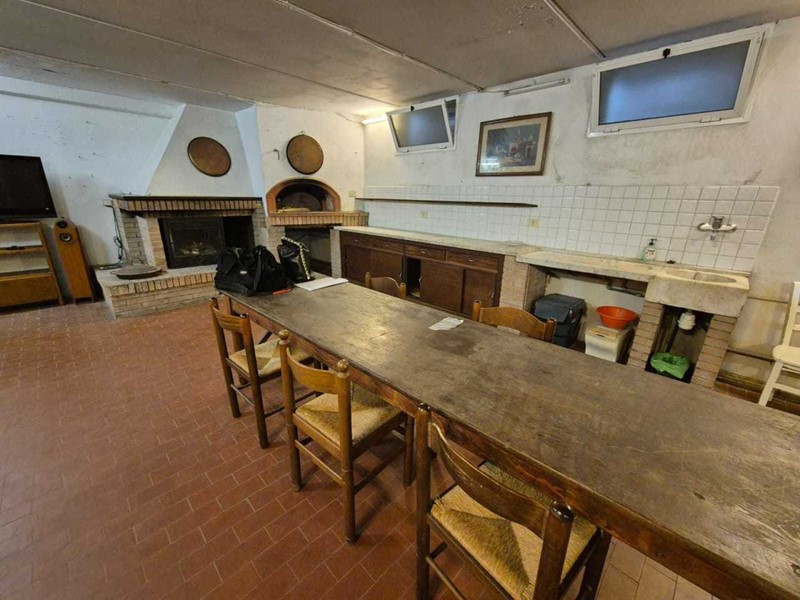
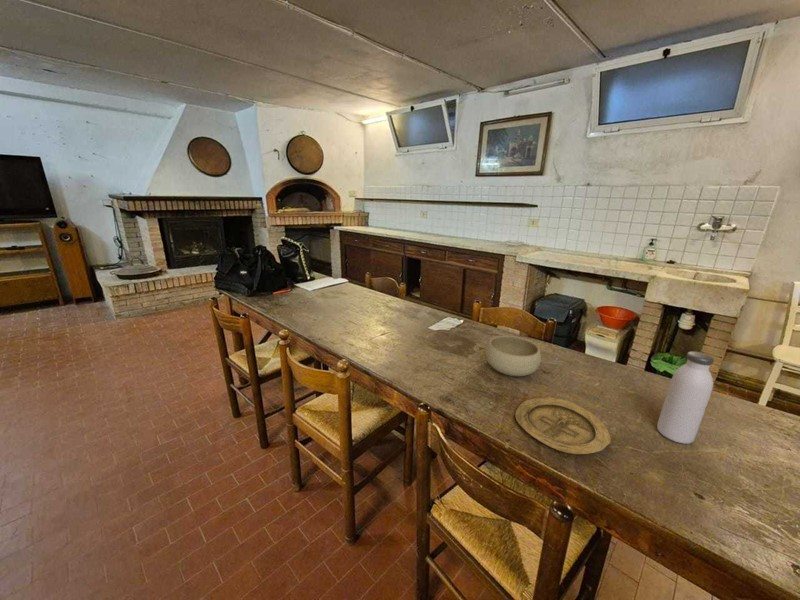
+ plate [514,396,612,455]
+ bowl [485,335,542,377]
+ water bottle [656,351,715,445]
